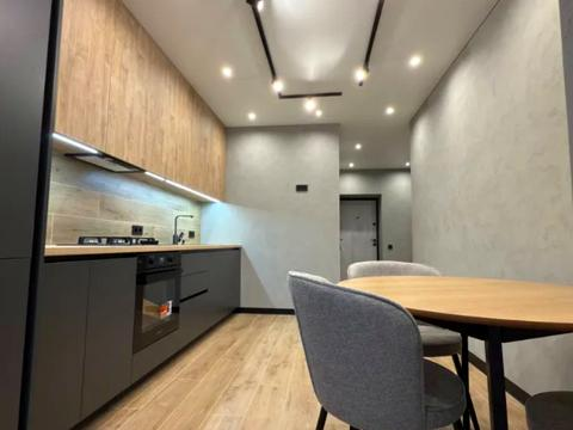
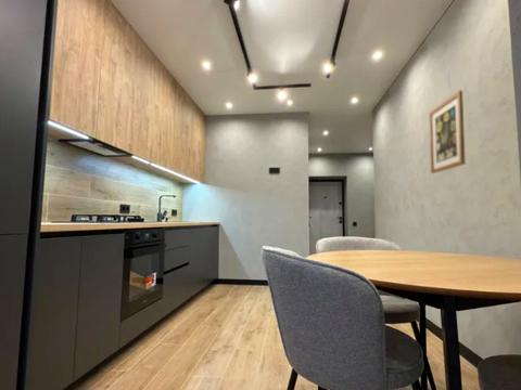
+ wall art [428,89,466,174]
